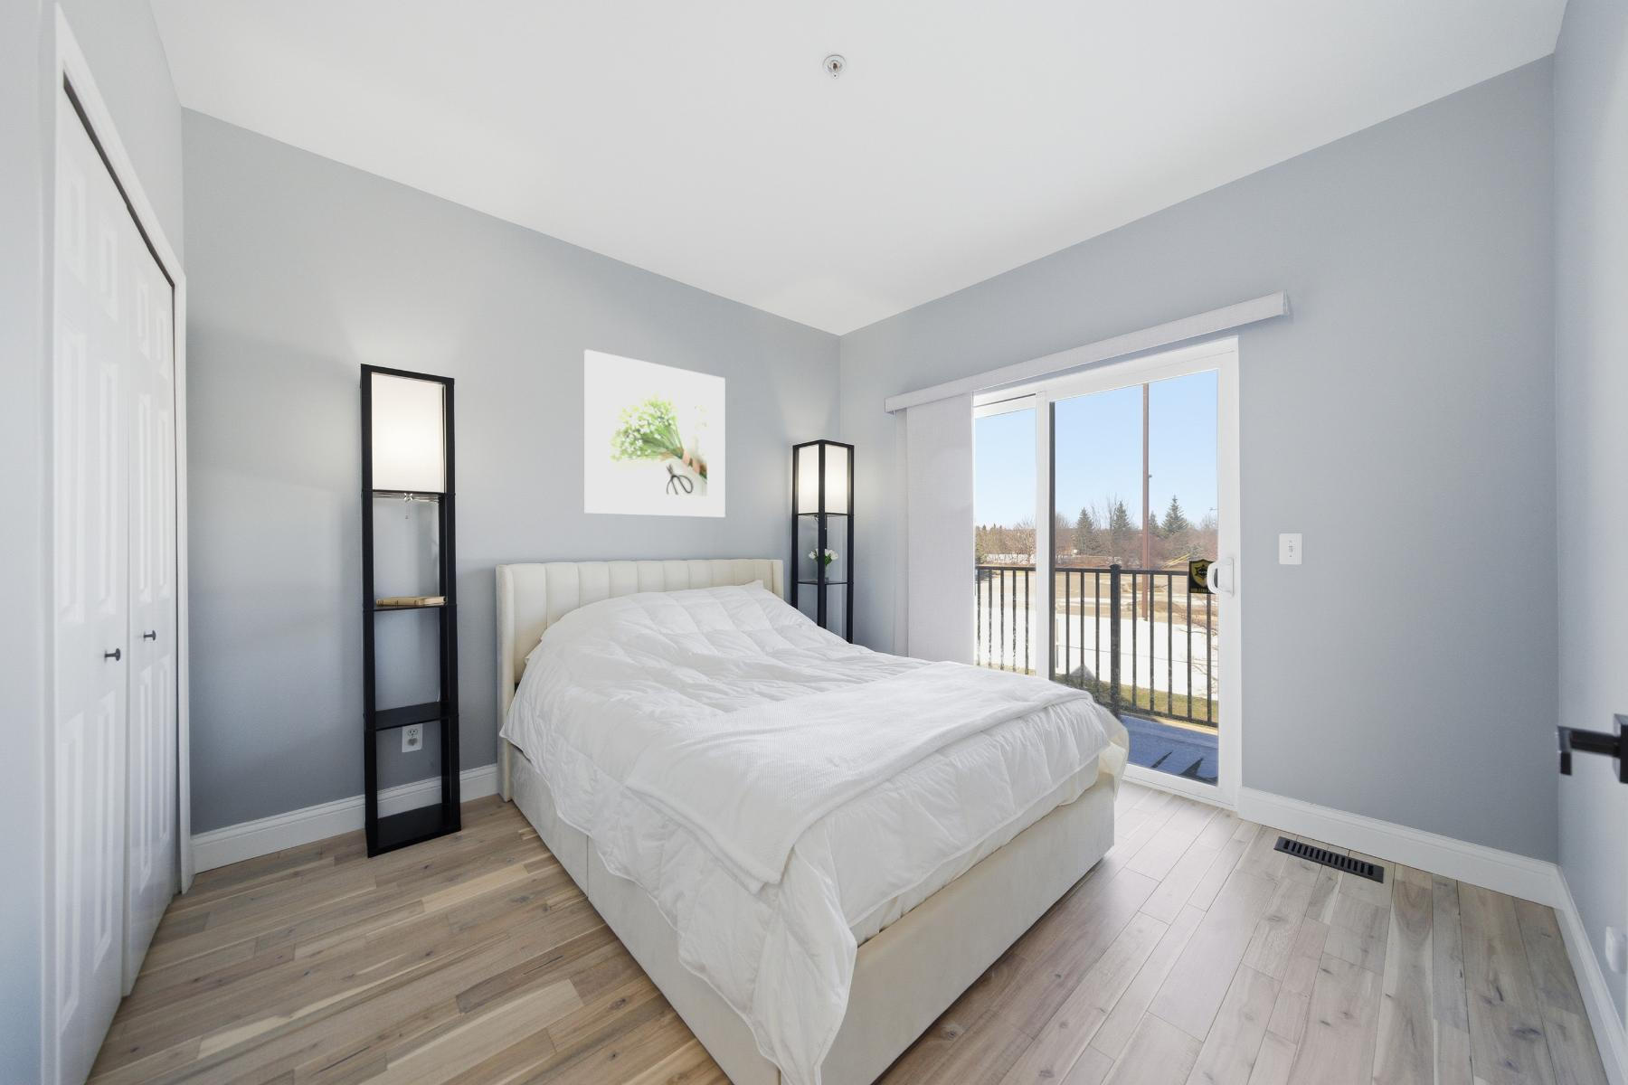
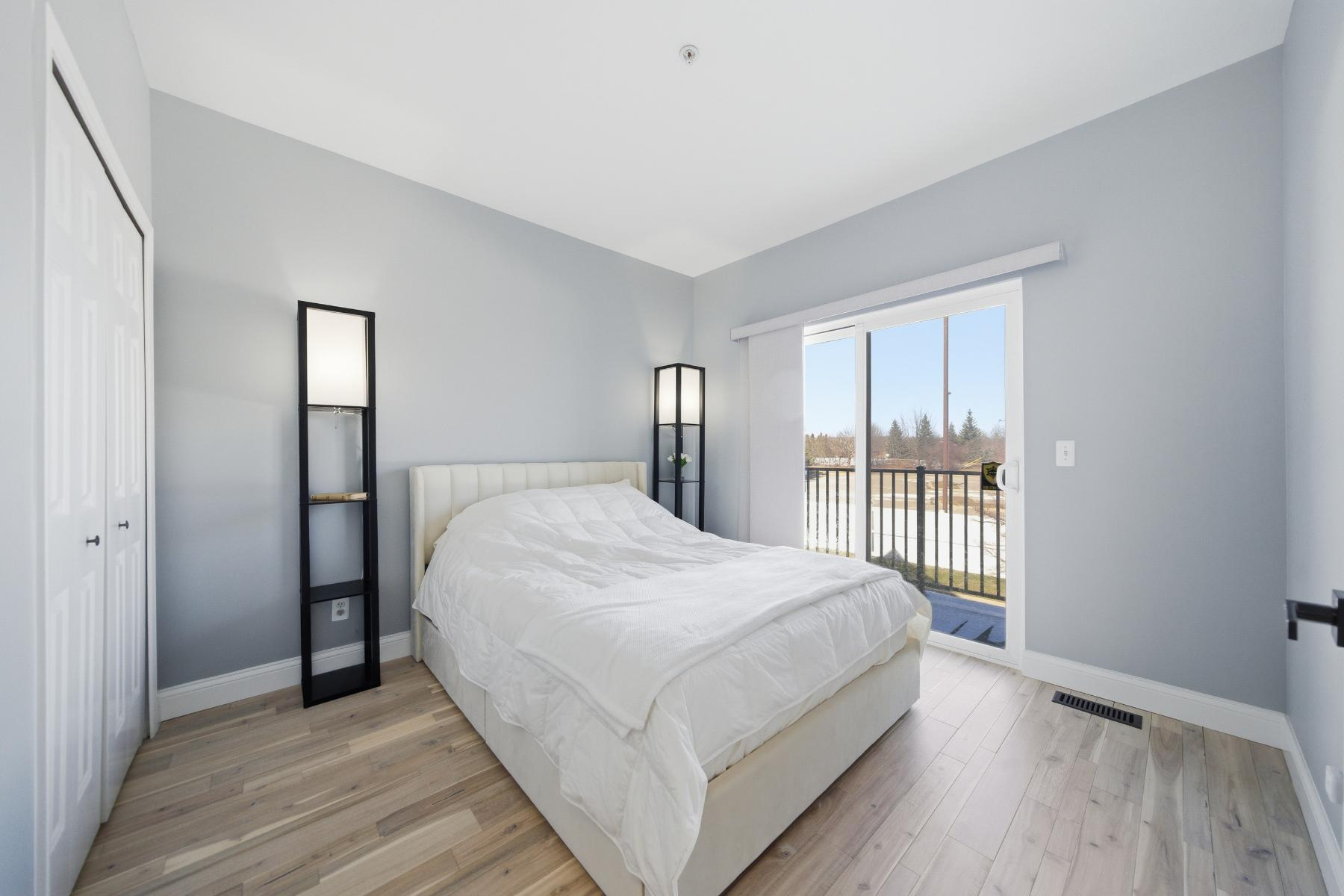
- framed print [584,349,726,518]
